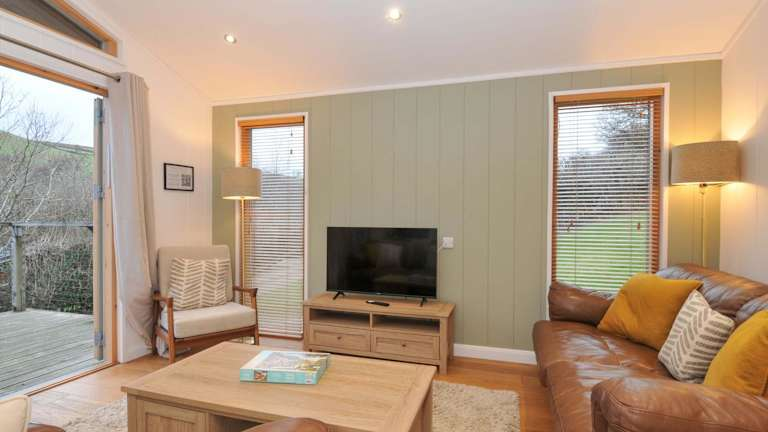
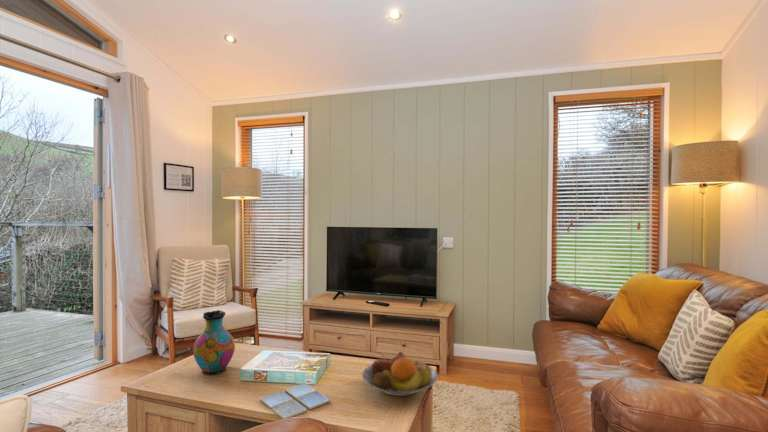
+ vase [192,309,236,375]
+ drink coaster [259,382,332,420]
+ fruit bowl [361,351,438,397]
